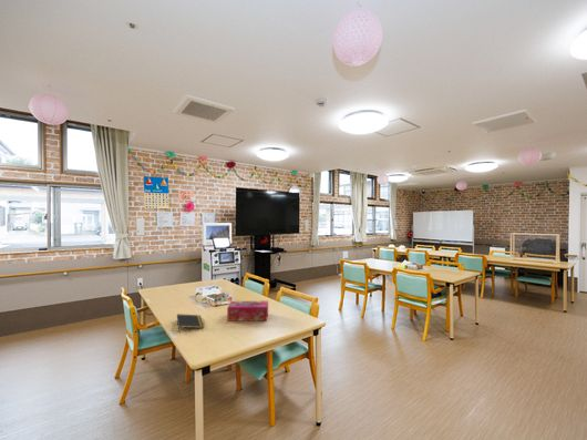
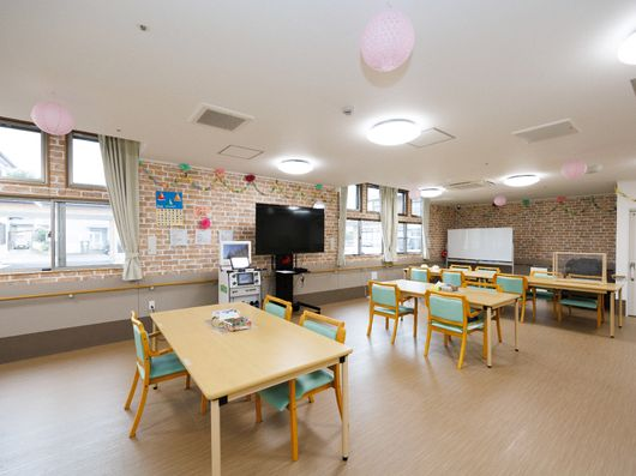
- notepad [176,313,205,334]
- tissue box [226,300,269,323]
